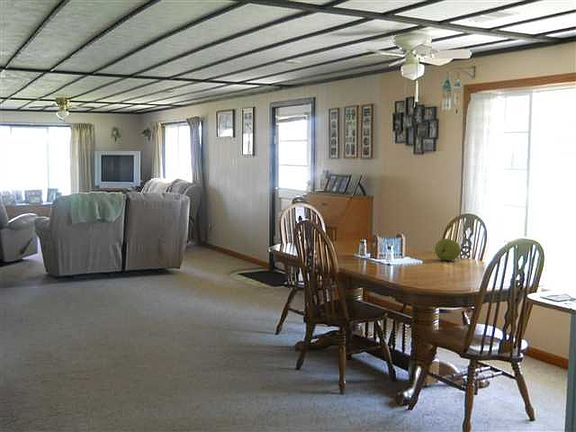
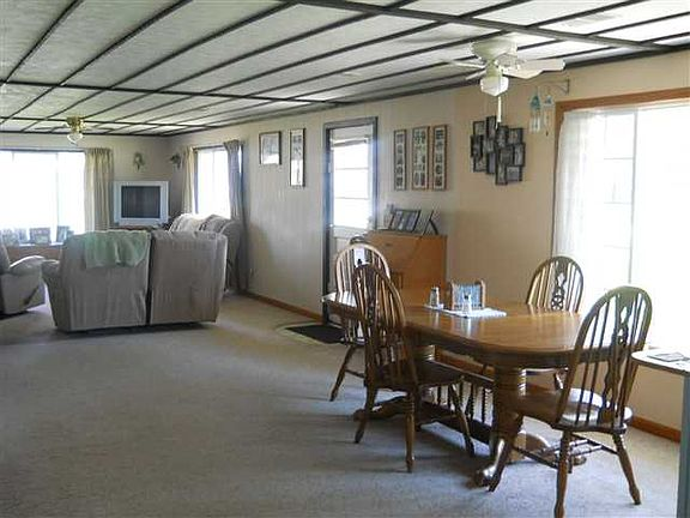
- fruit [434,237,462,262]
